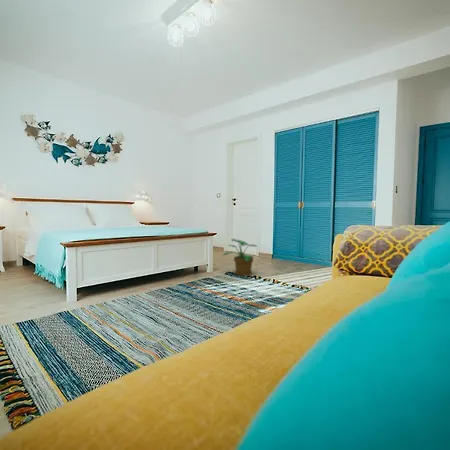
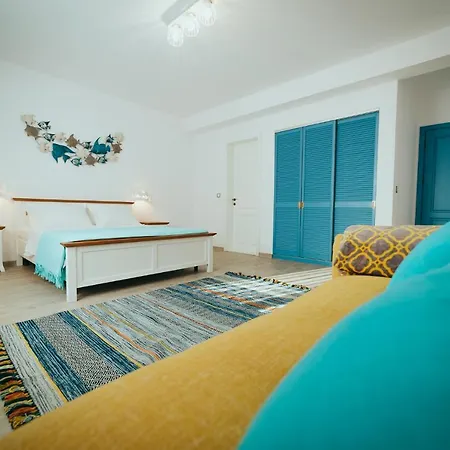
- potted plant [220,238,257,276]
